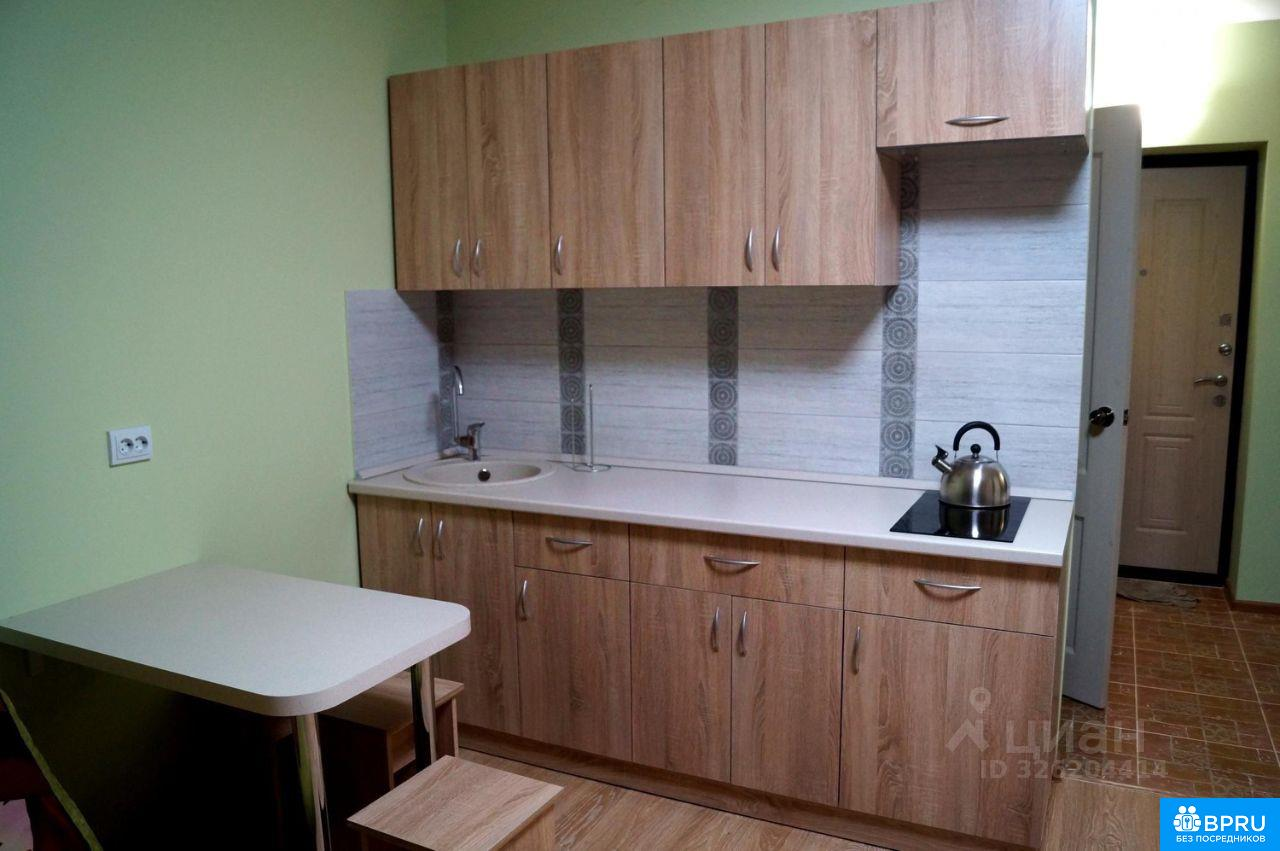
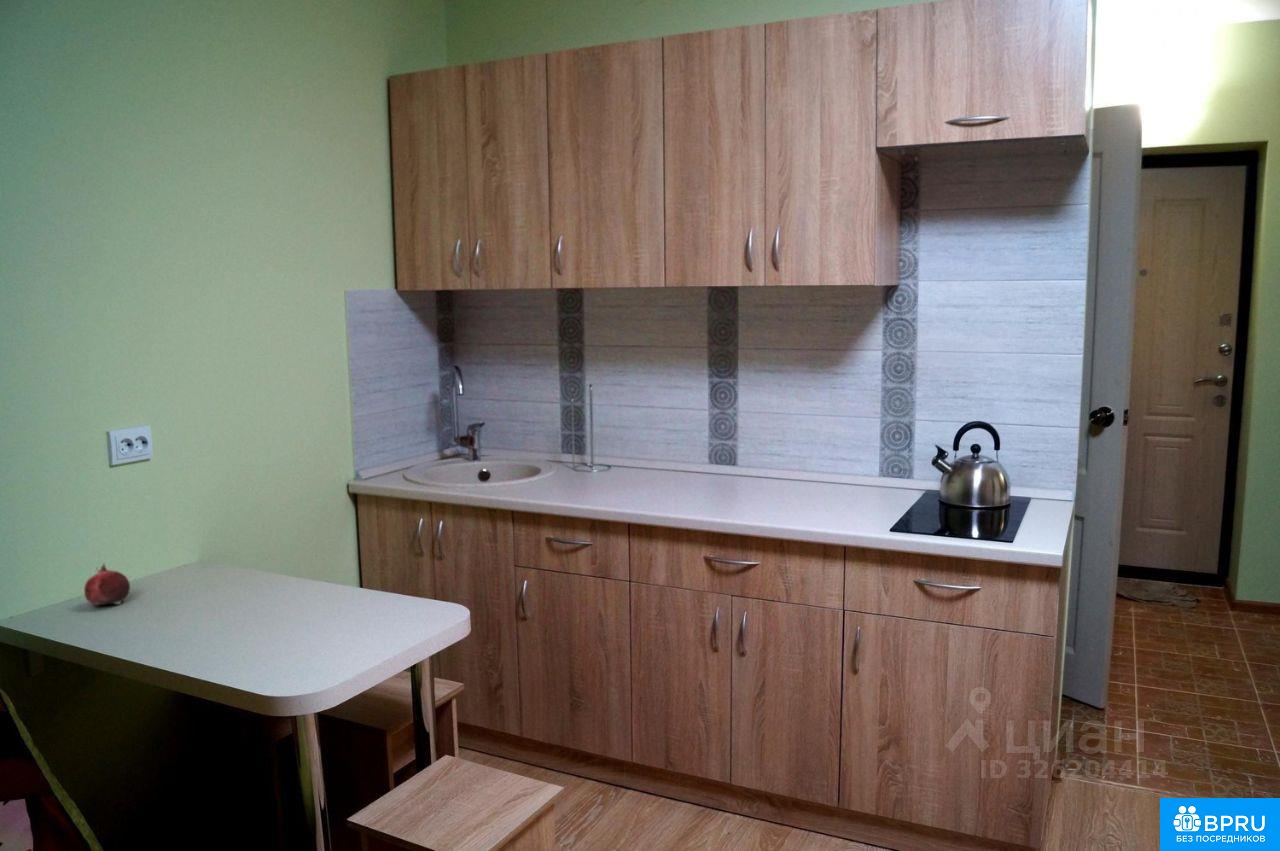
+ fruit [83,562,131,606]
